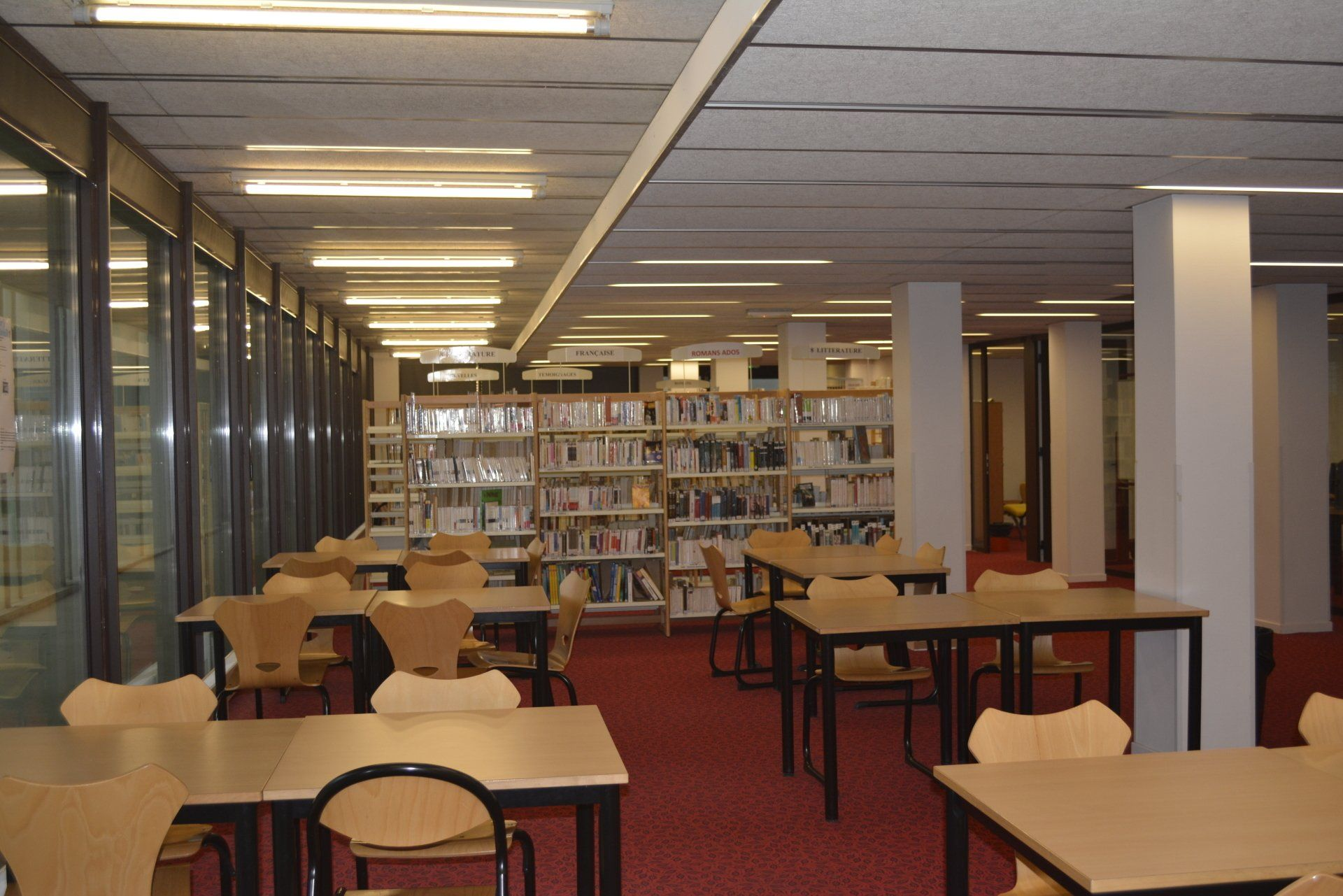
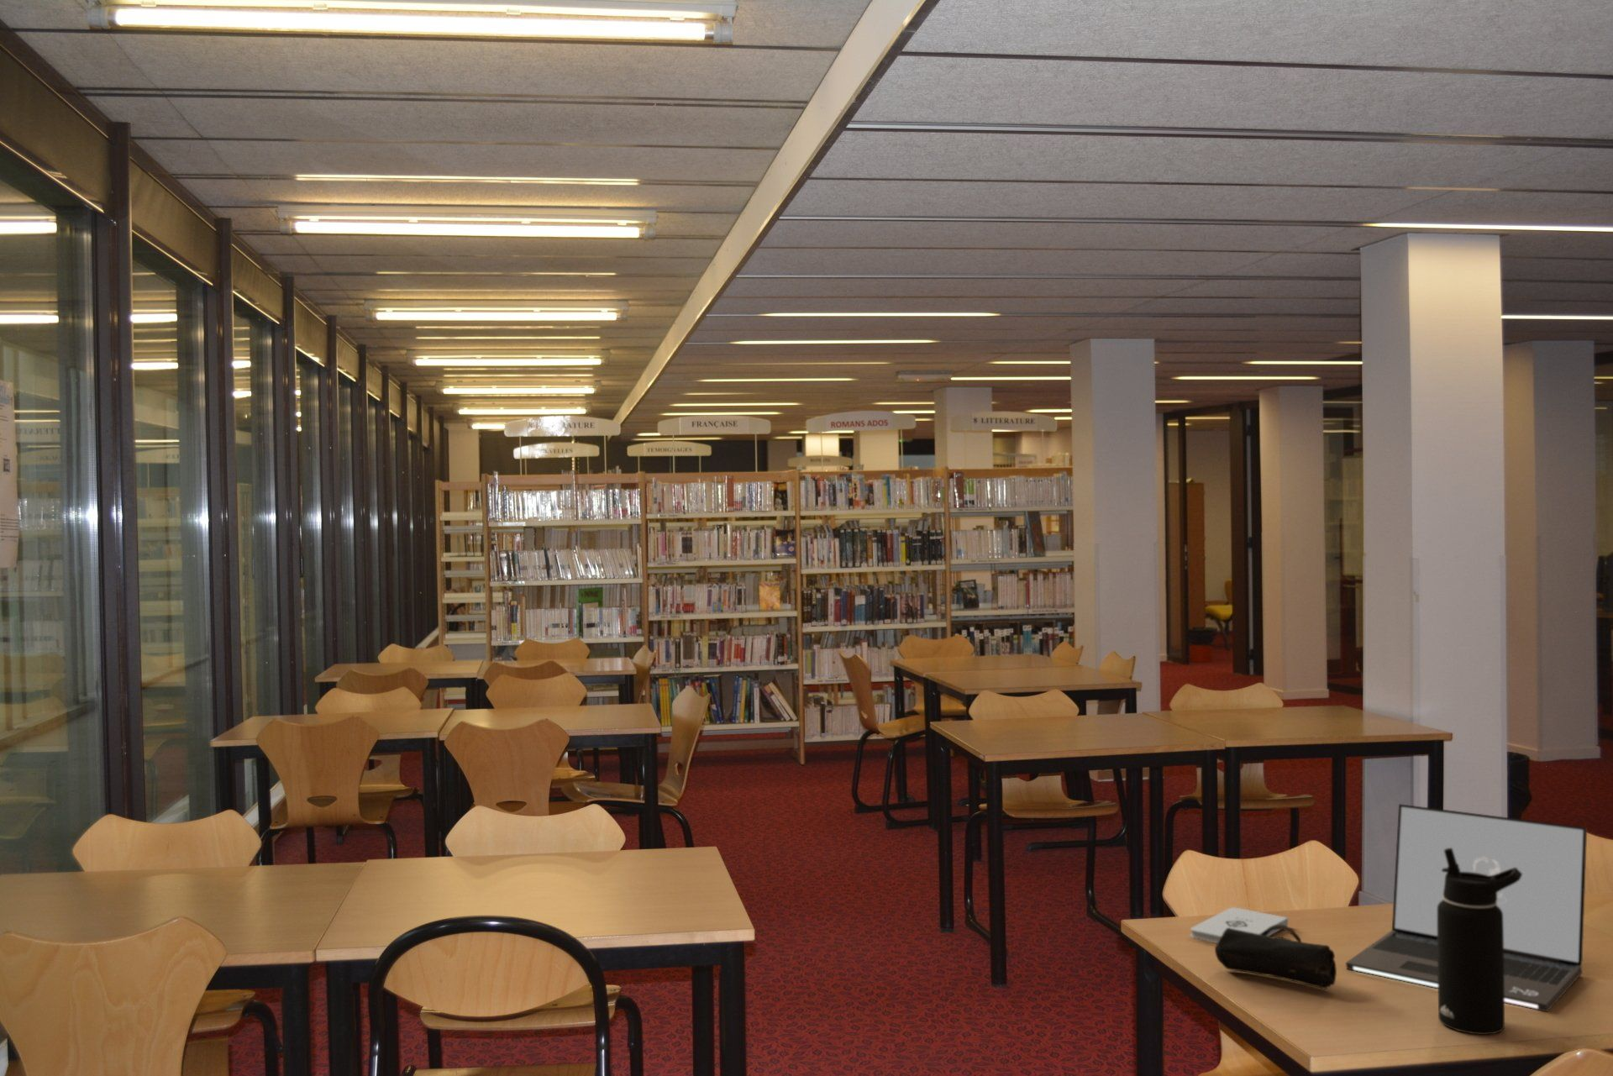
+ laptop [1345,803,1588,1012]
+ pencil case [1214,923,1338,991]
+ notepad [1189,907,1289,944]
+ water bottle [1438,848,1522,1035]
